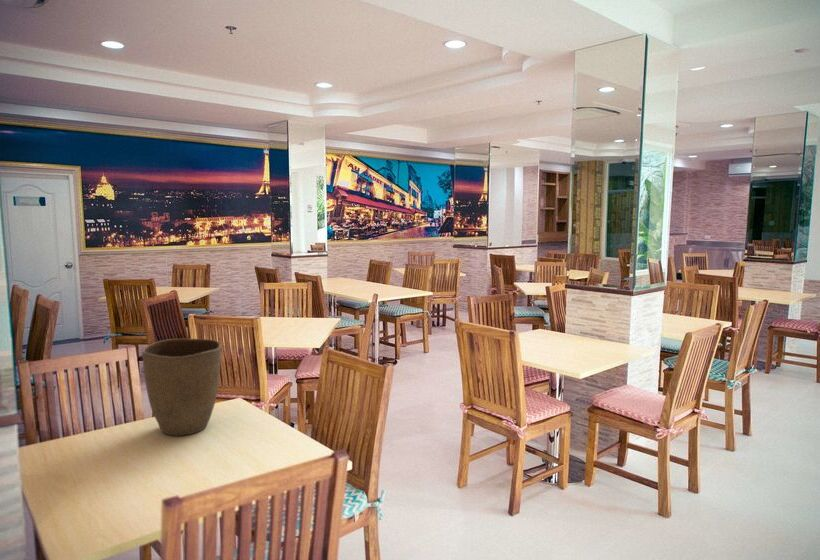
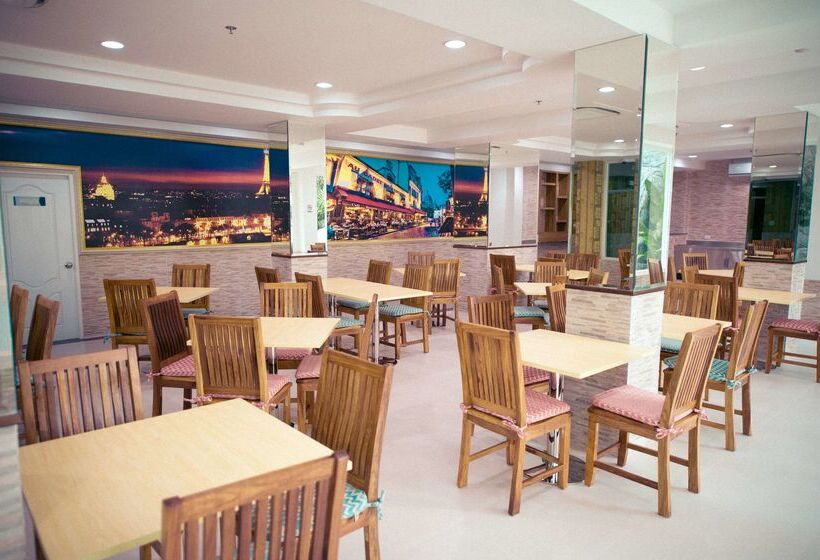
- vase [141,338,222,437]
